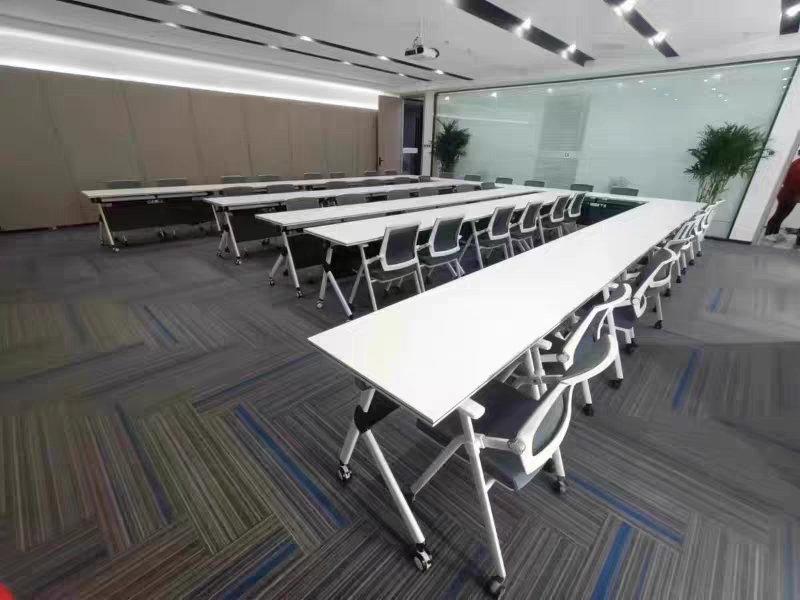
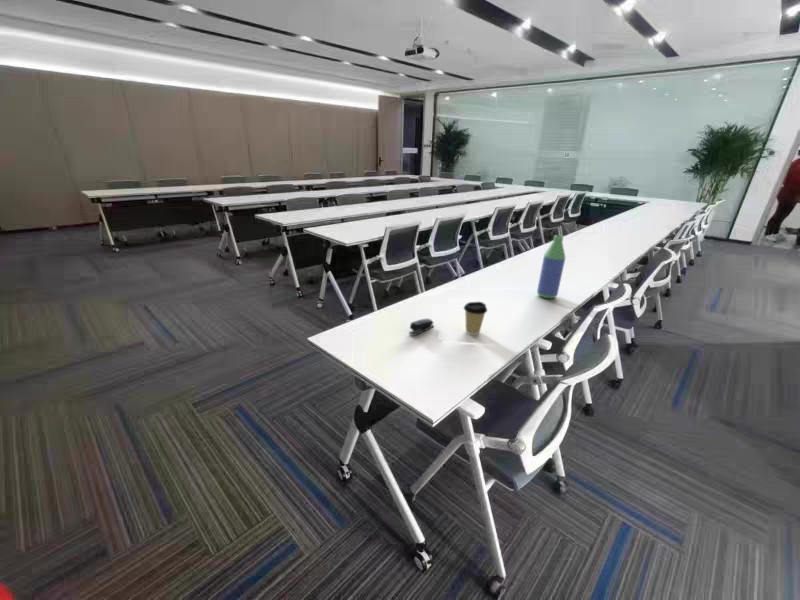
+ coffee cup [463,301,488,336]
+ stapler [408,318,435,337]
+ bottle [536,234,566,299]
